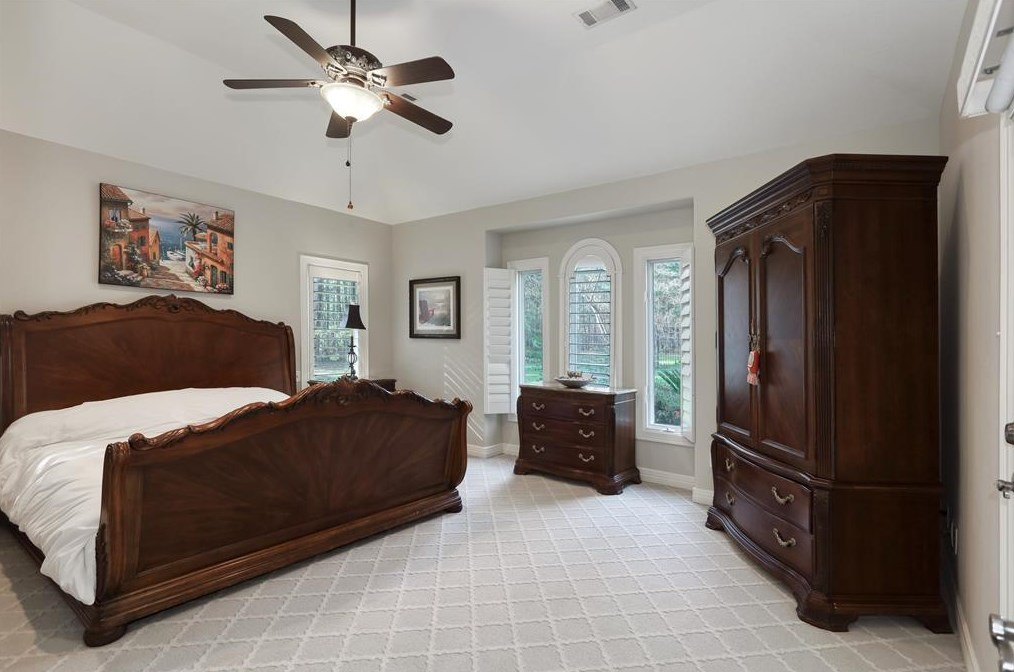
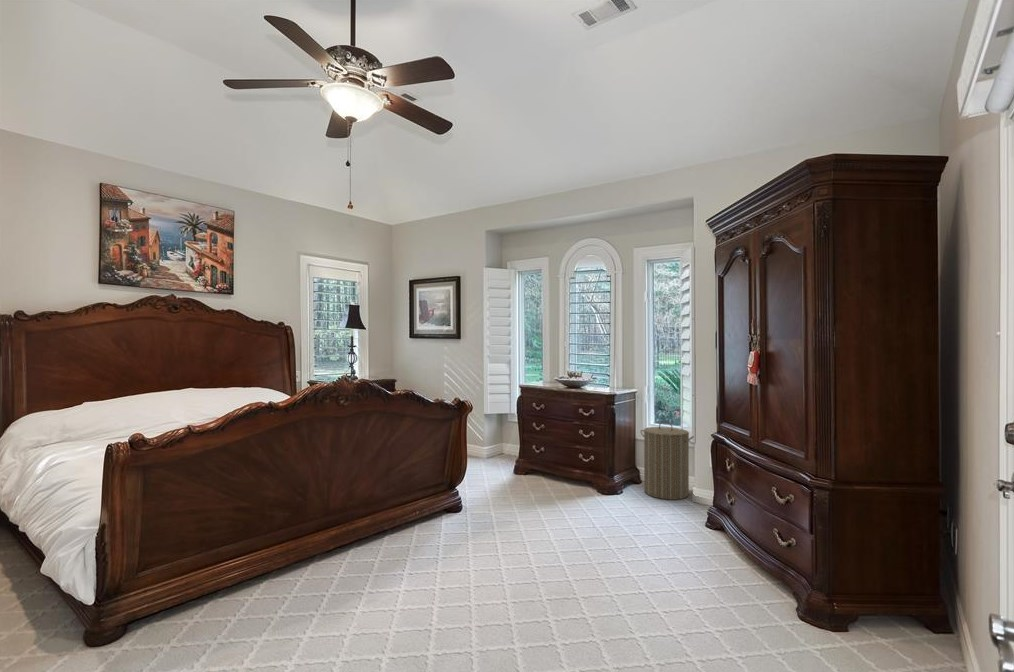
+ laundry hamper [639,420,695,501]
